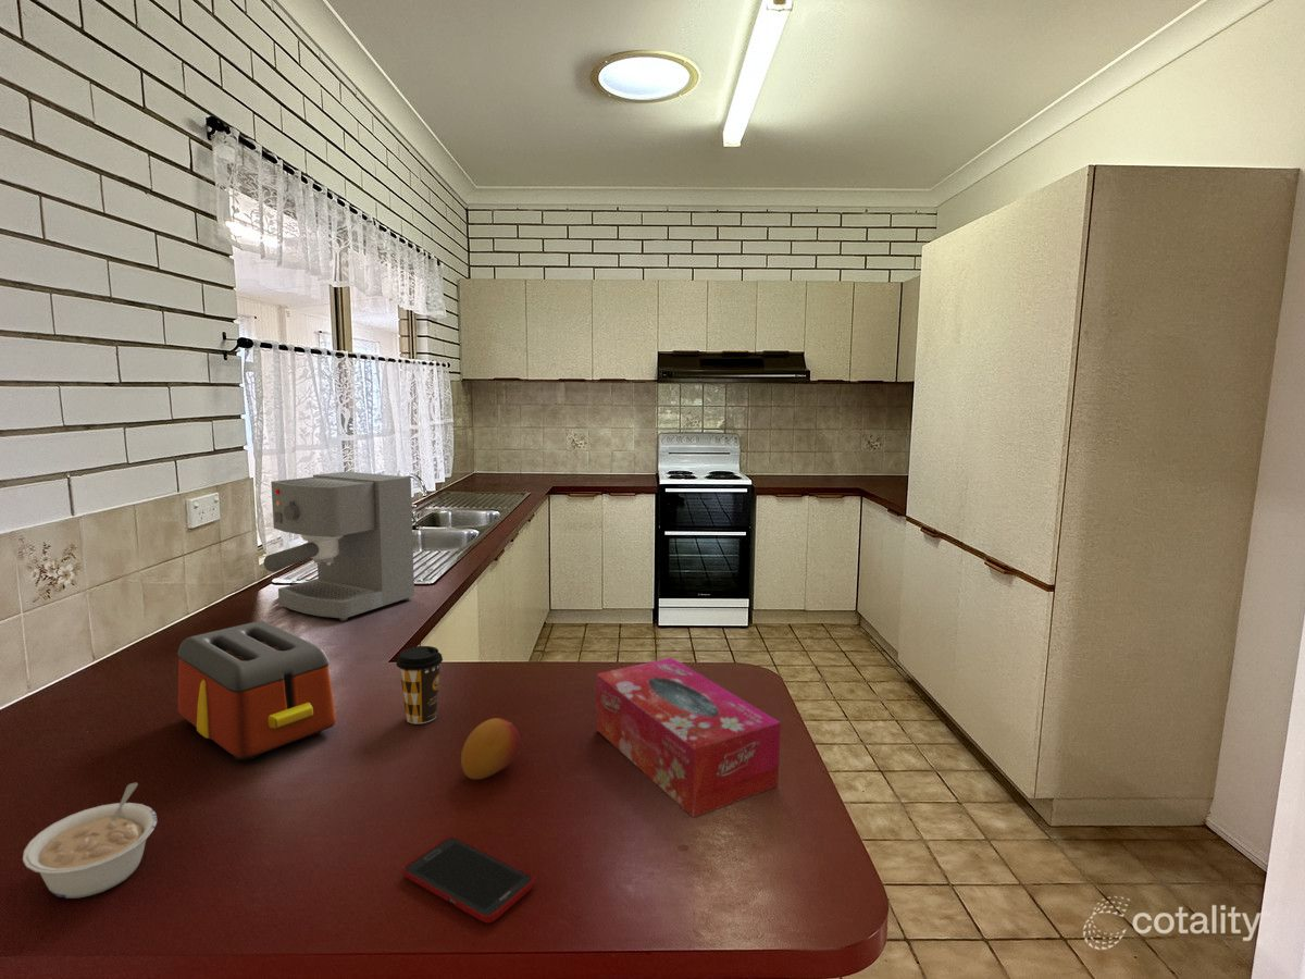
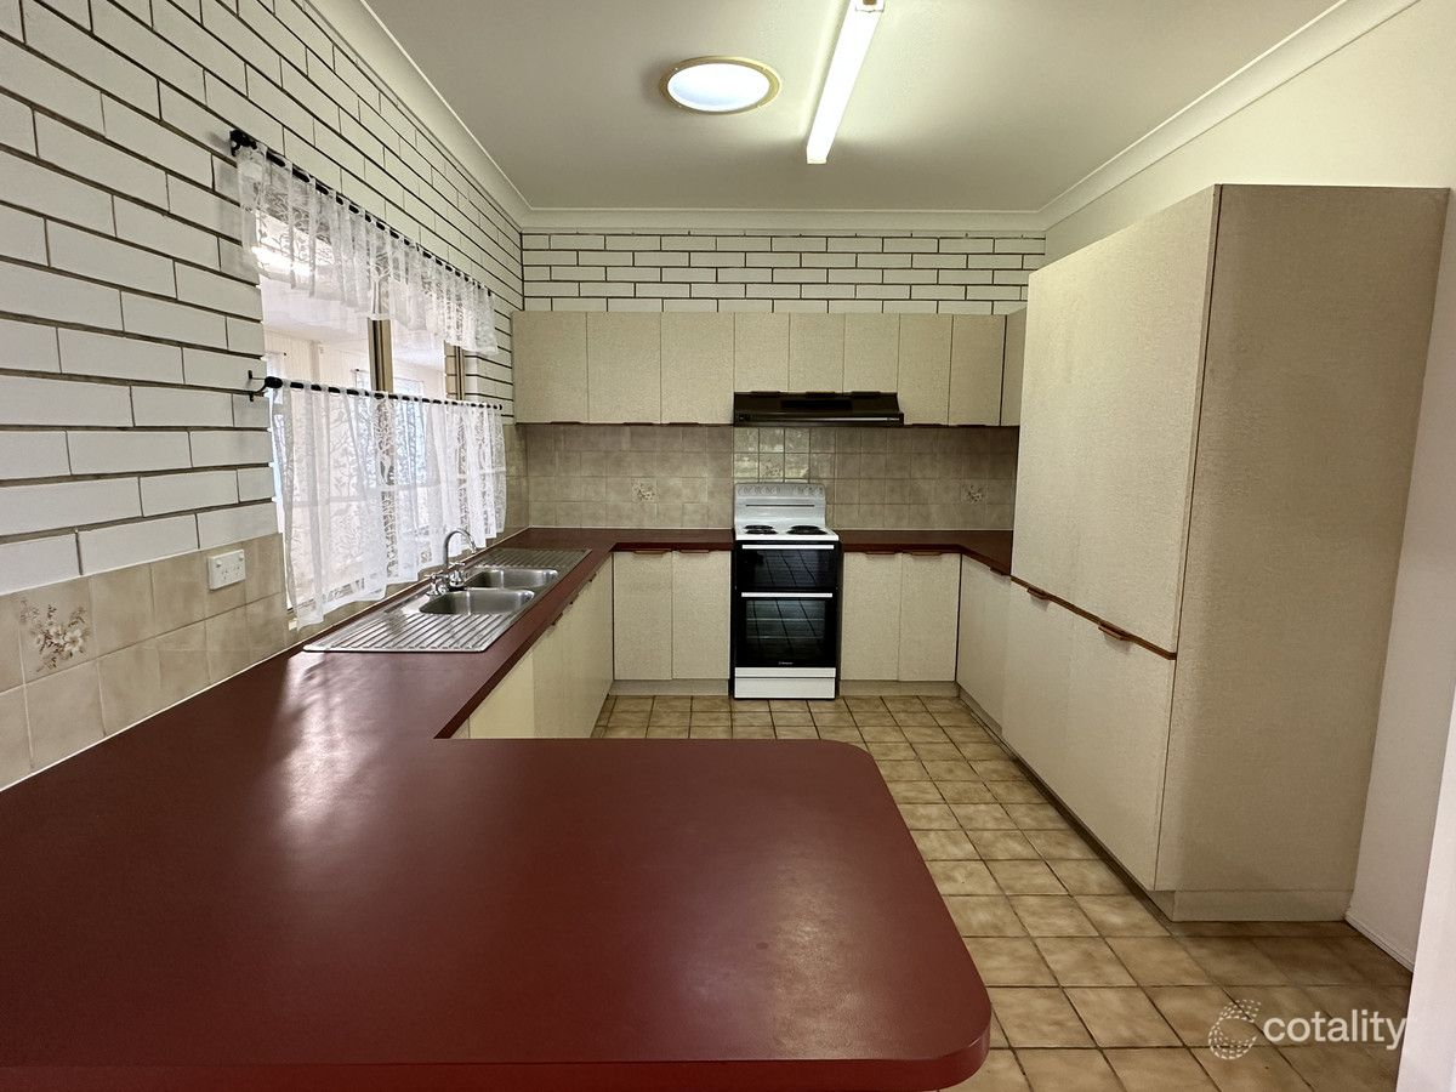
- coffee maker [262,471,415,622]
- coffee cup [395,645,444,724]
- toaster [176,620,337,761]
- fruit [460,717,521,781]
- tissue box [595,657,782,819]
- cell phone [402,835,535,925]
- legume [22,782,159,900]
